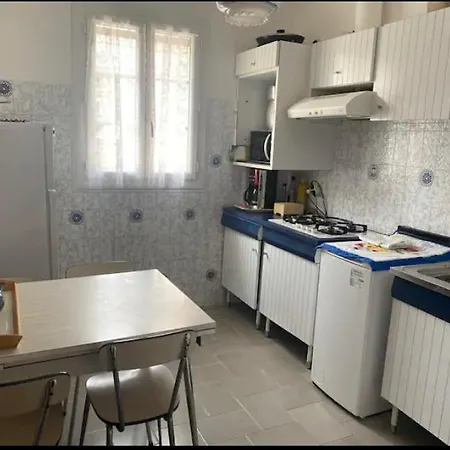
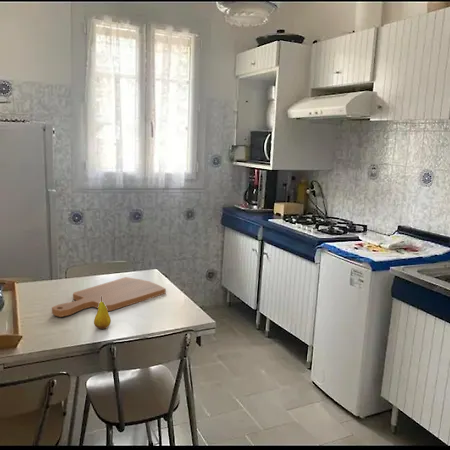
+ fruit [93,296,112,330]
+ cutting board [51,276,167,318]
